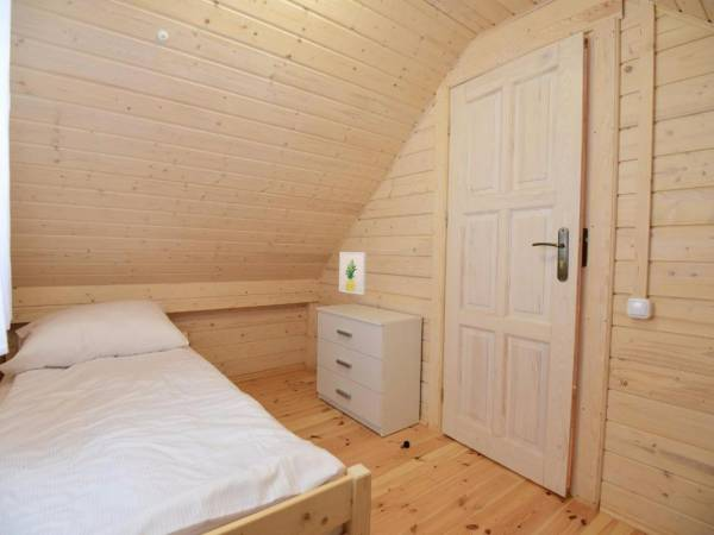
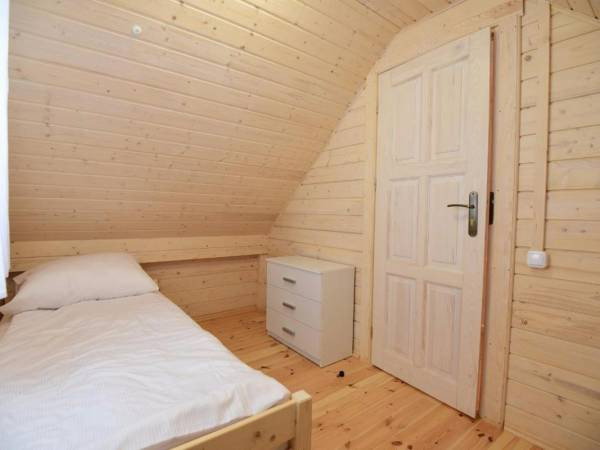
- wall art [338,251,368,296]
